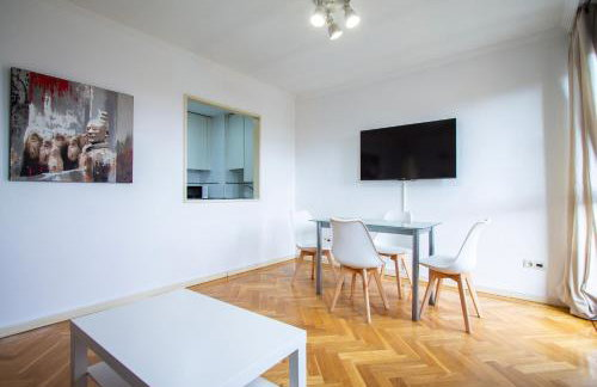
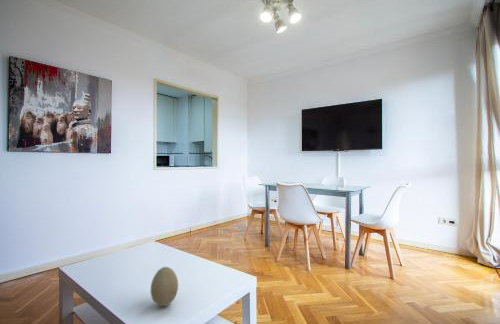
+ decorative egg [150,266,179,307]
